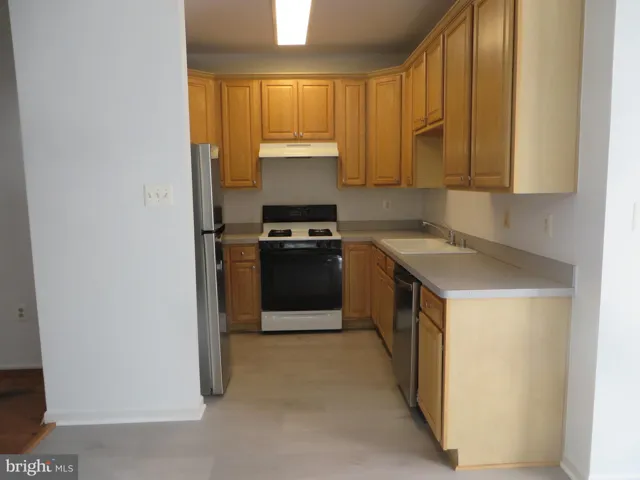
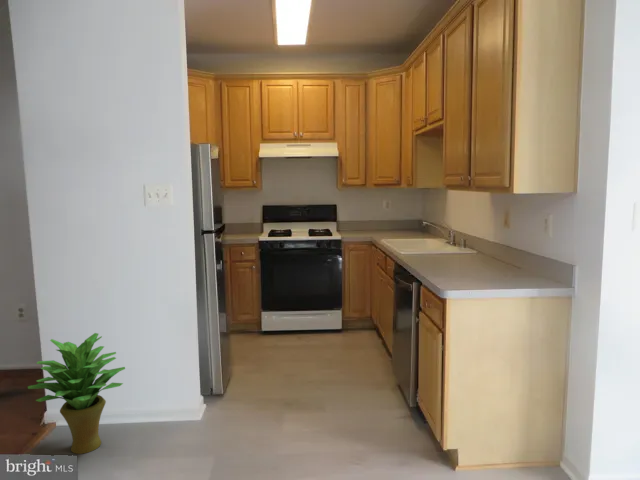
+ potted plant [27,332,126,455]
